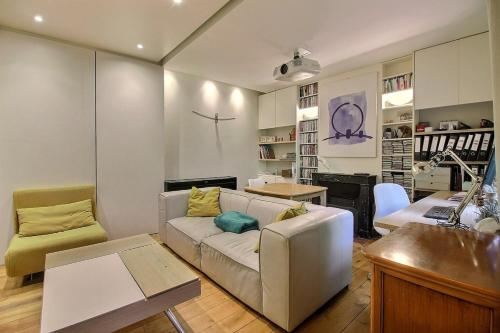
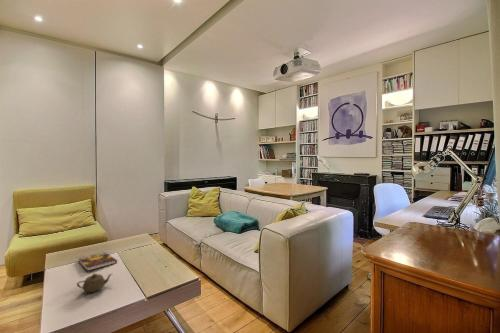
+ book [77,251,118,272]
+ teapot [76,272,113,293]
